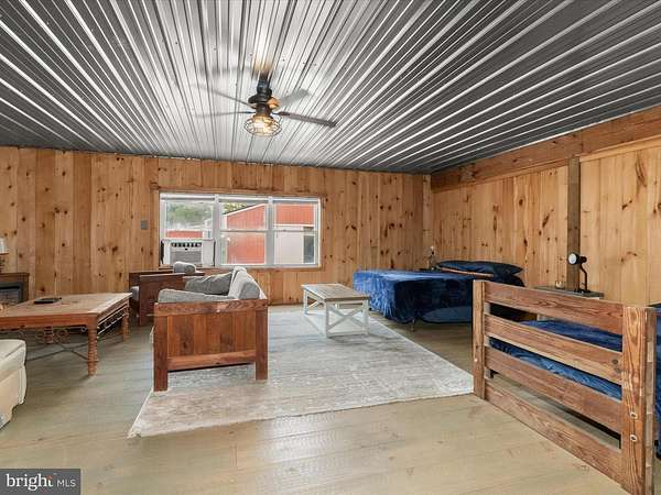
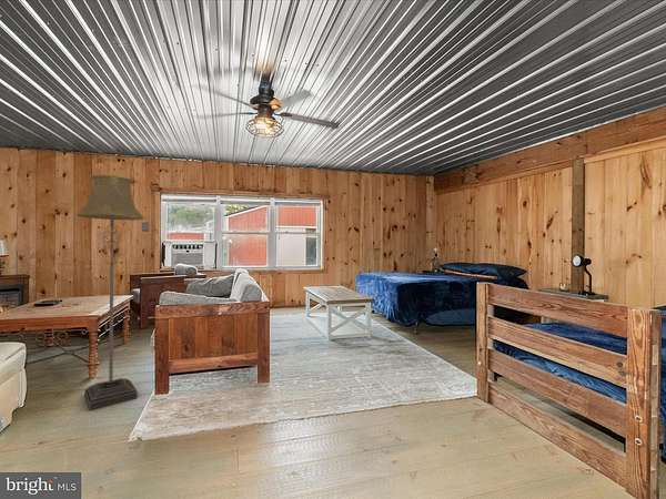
+ floor lamp [75,174,144,410]
